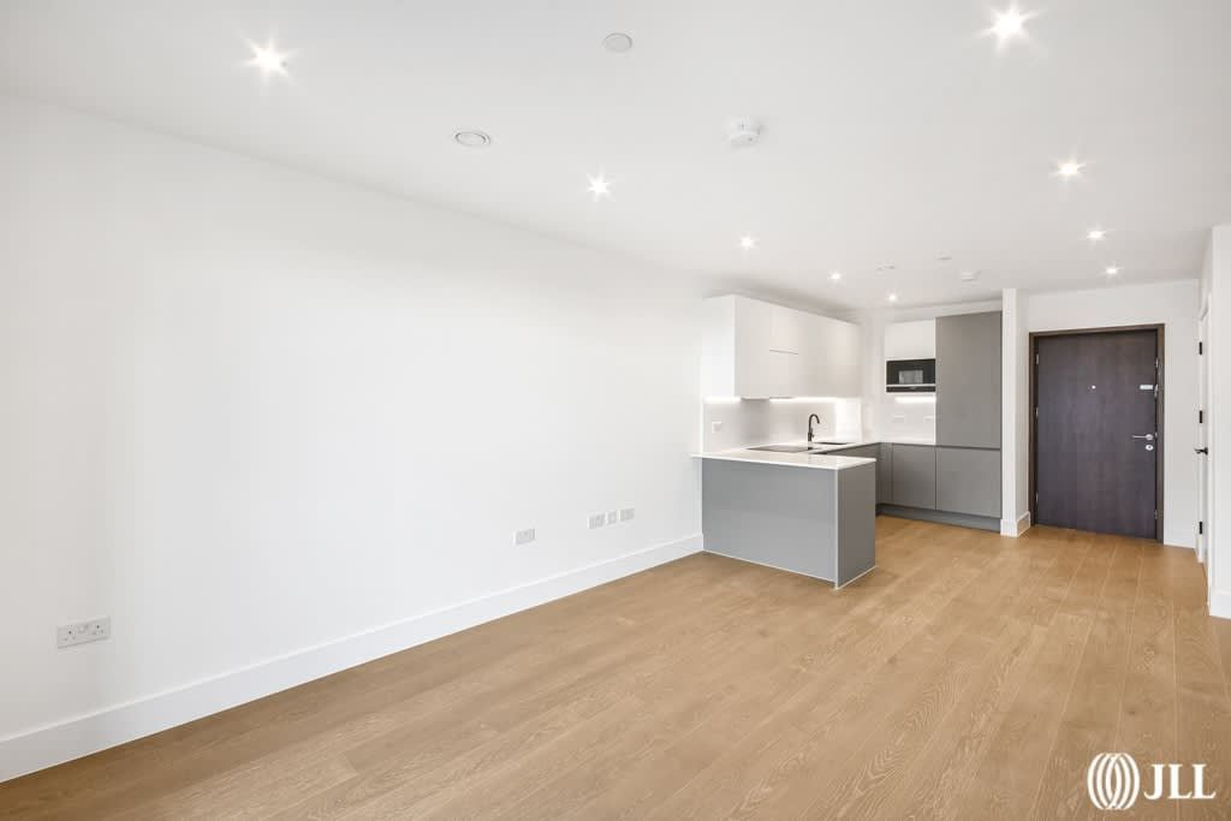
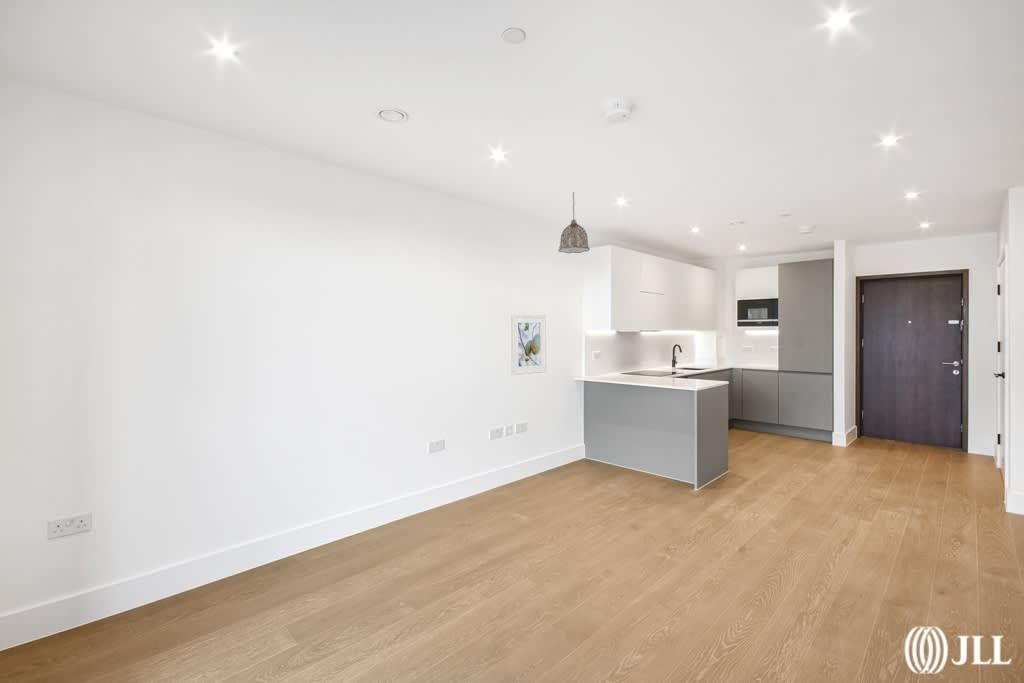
+ pendant lamp [557,191,591,254]
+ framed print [510,313,547,376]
